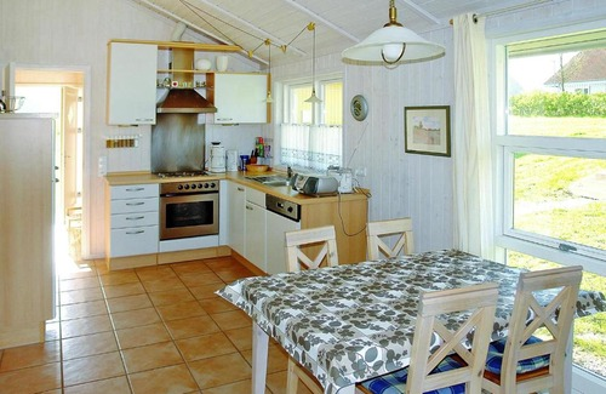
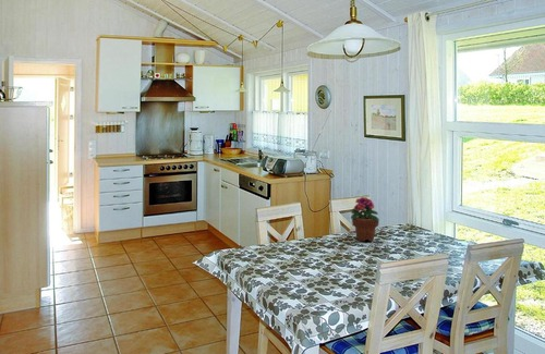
+ potted flower [350,196,380,242]
